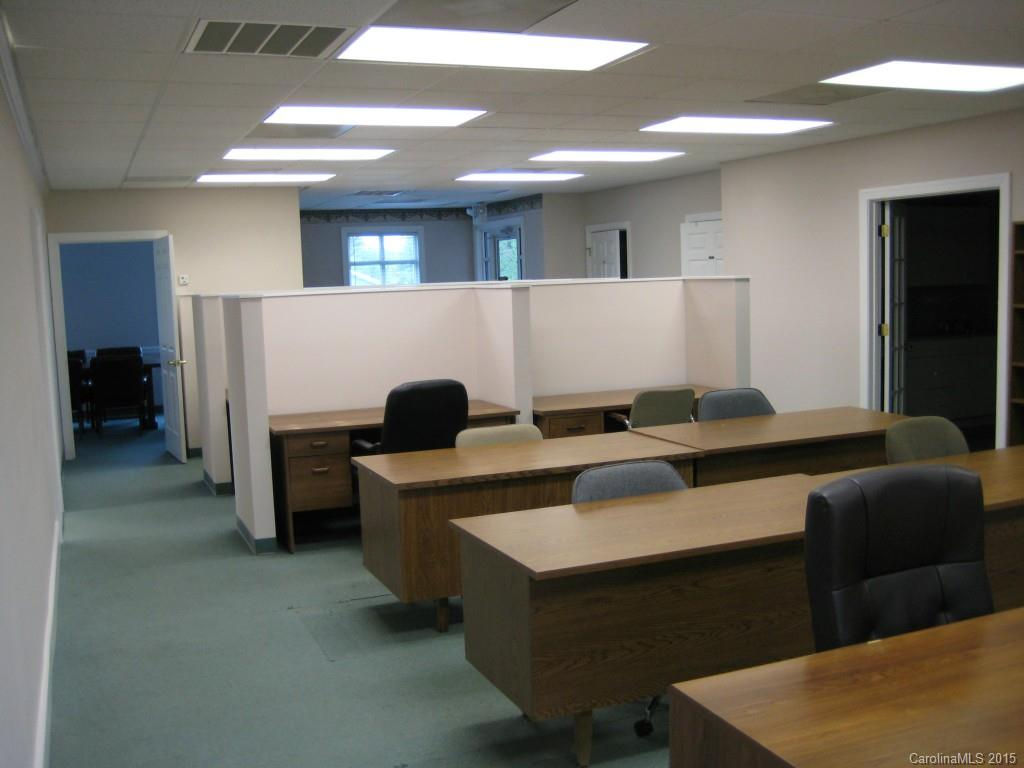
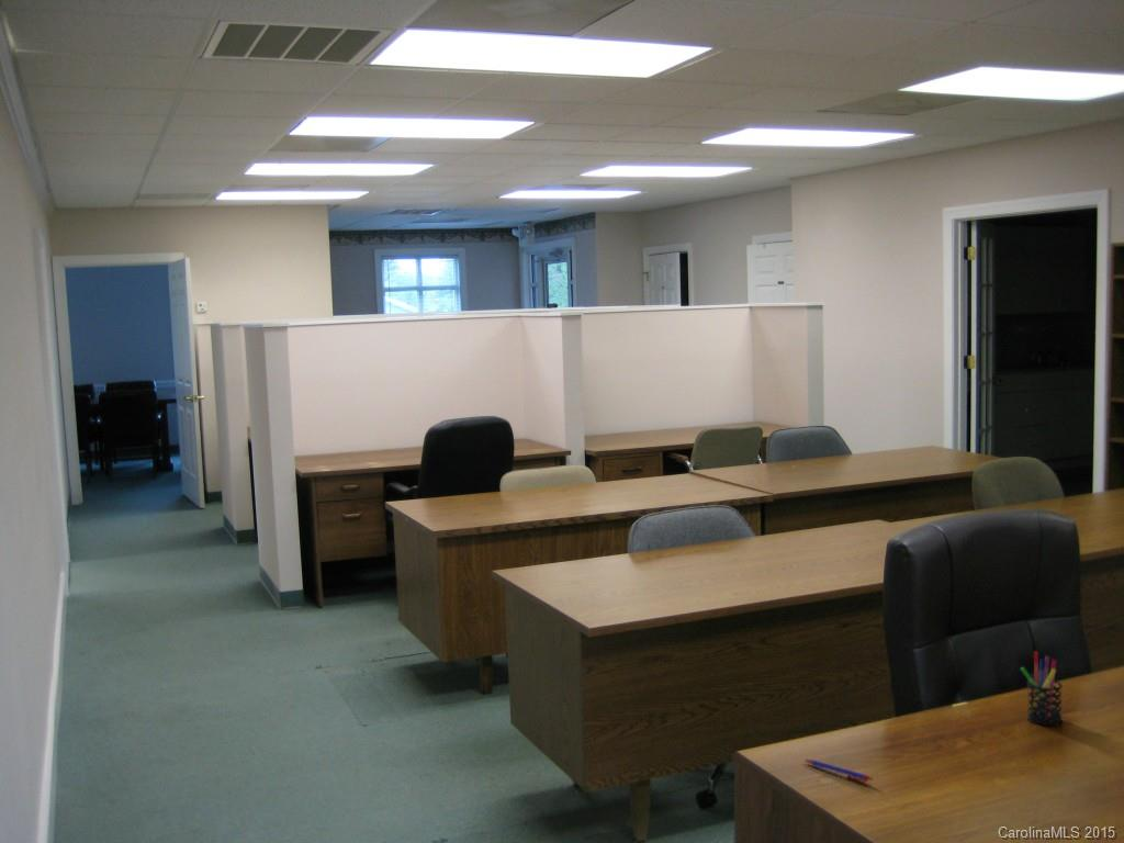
+ pen holder [1020,651,1064,727]
+ pen [802,758,874,784]
